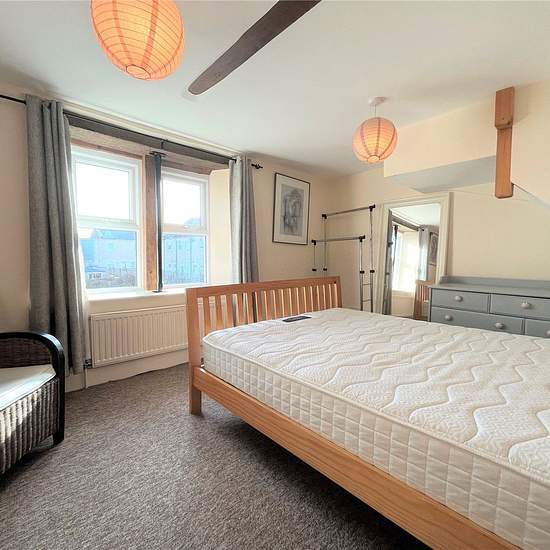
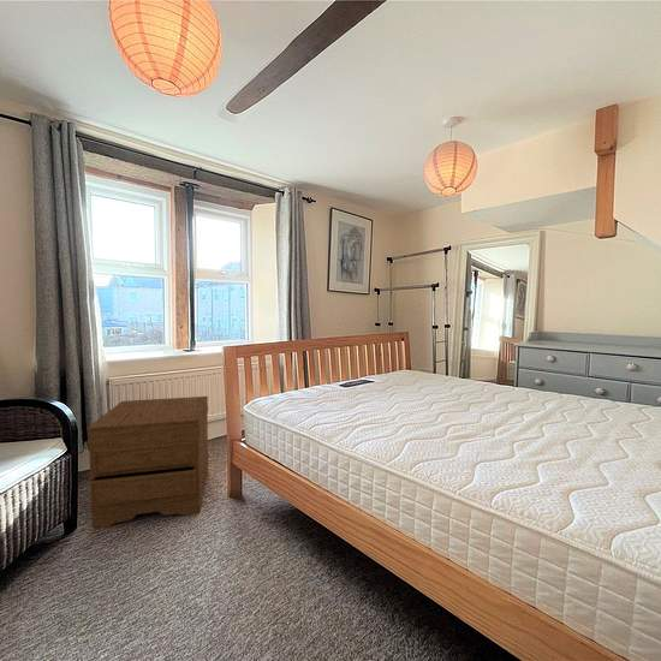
+ nightstand [85,395,210,530]
